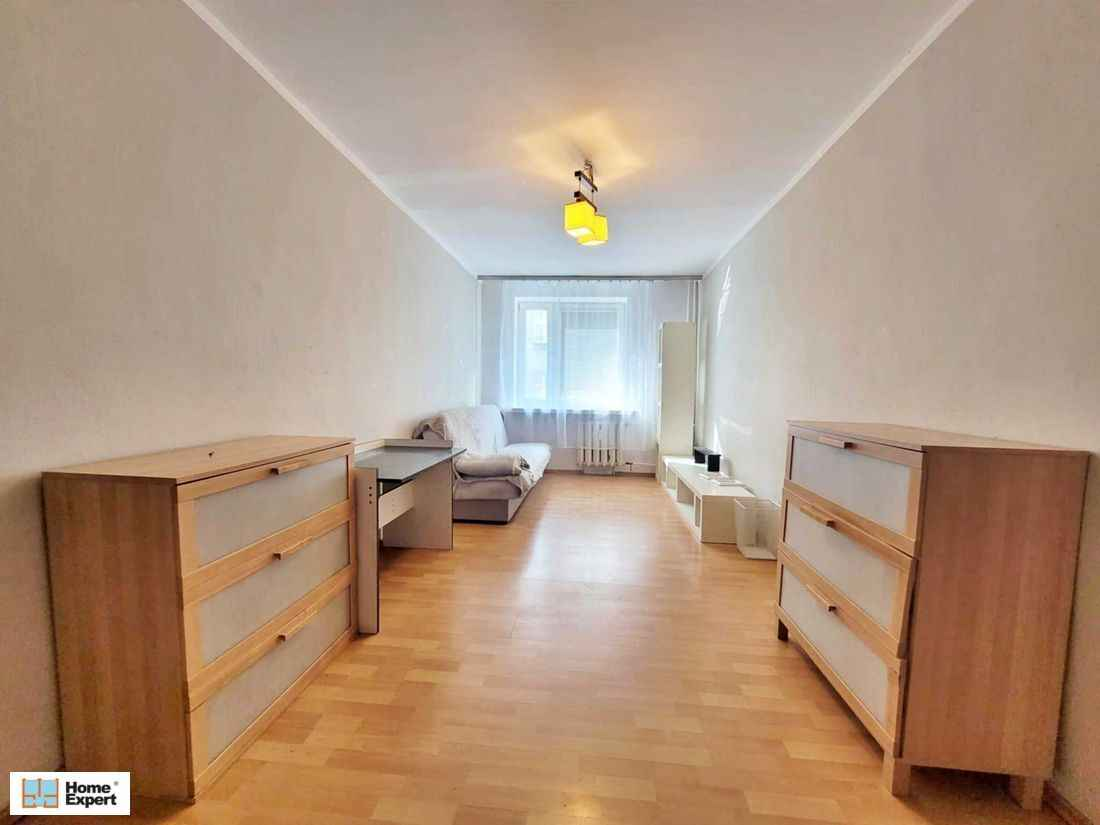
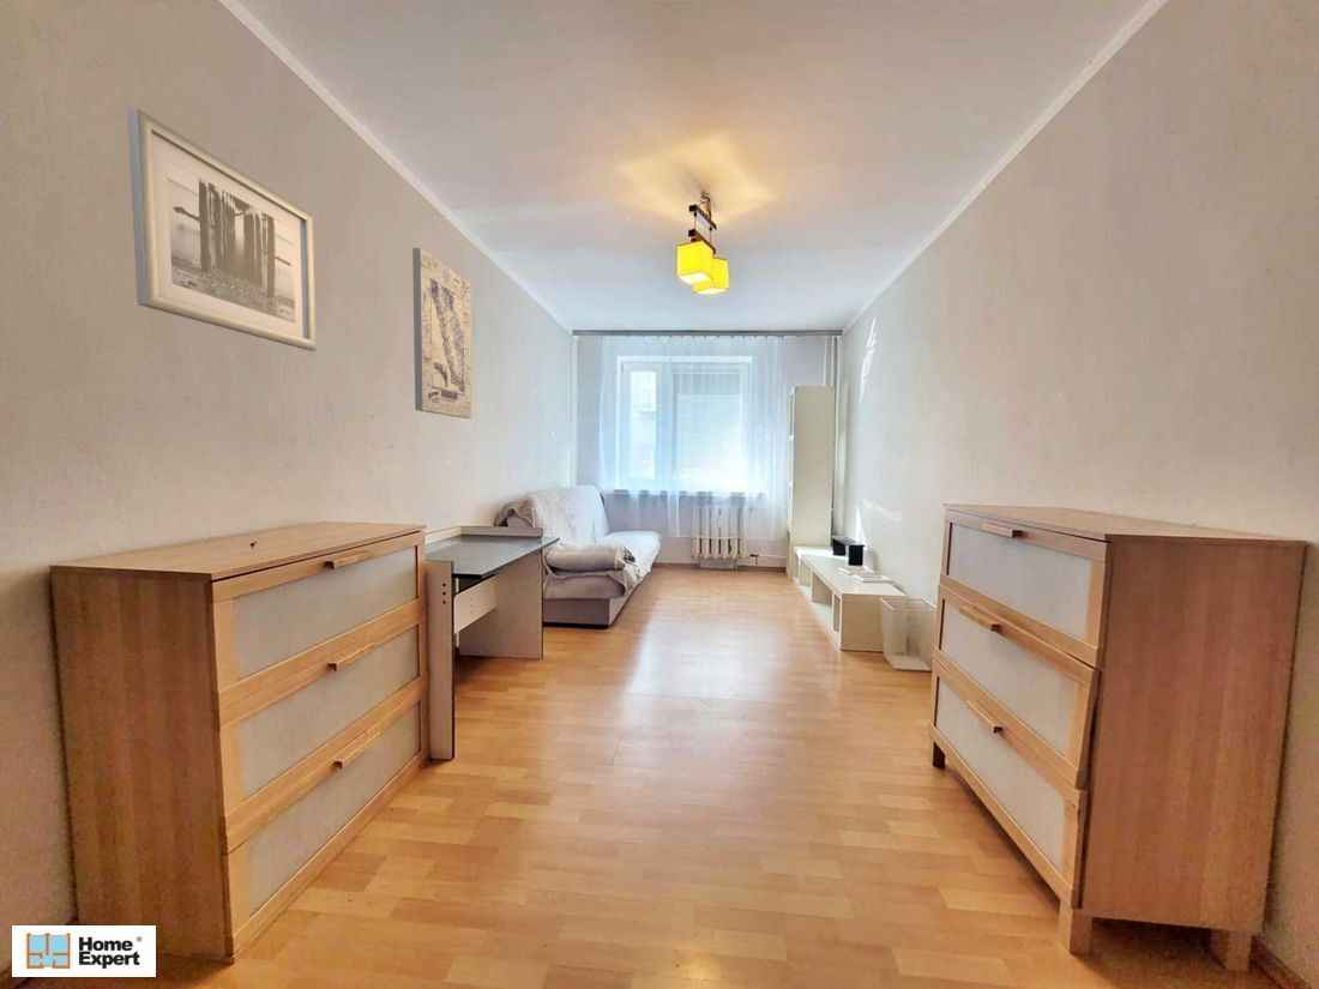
+ wall art [411,247,472,420]
+ wall art [126,107,318,352]
